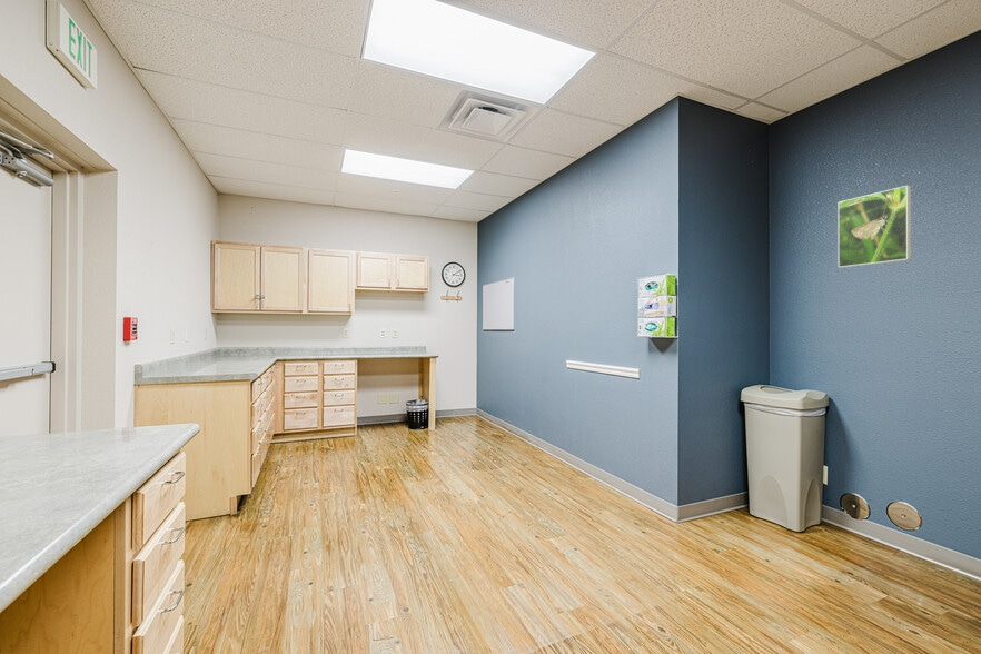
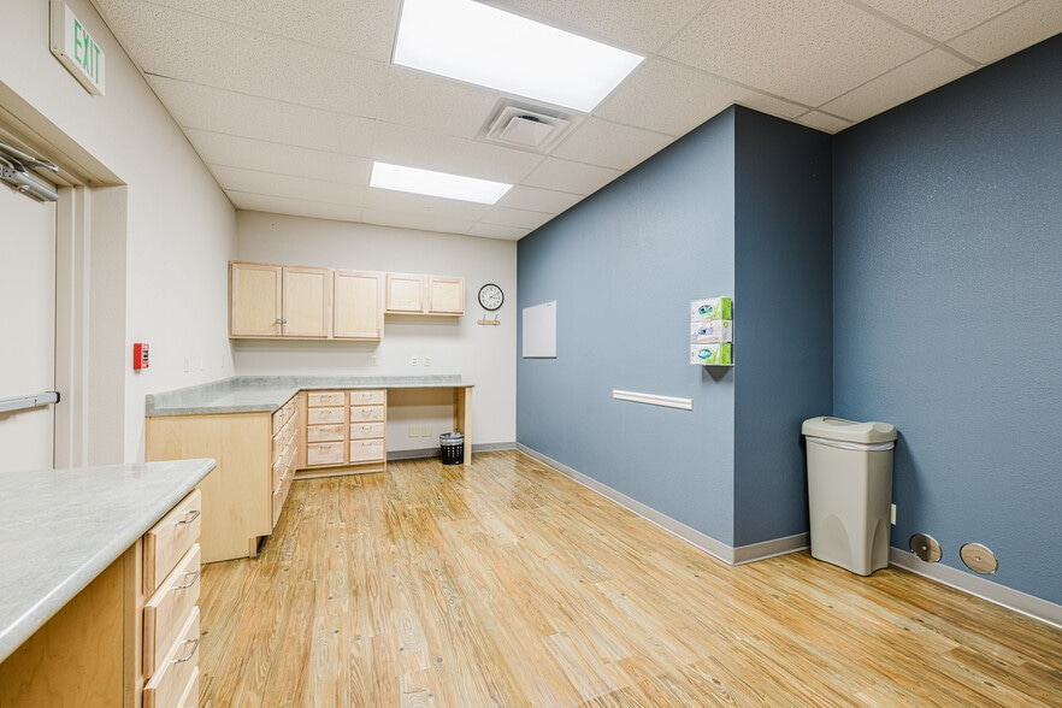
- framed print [838,185,912,269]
